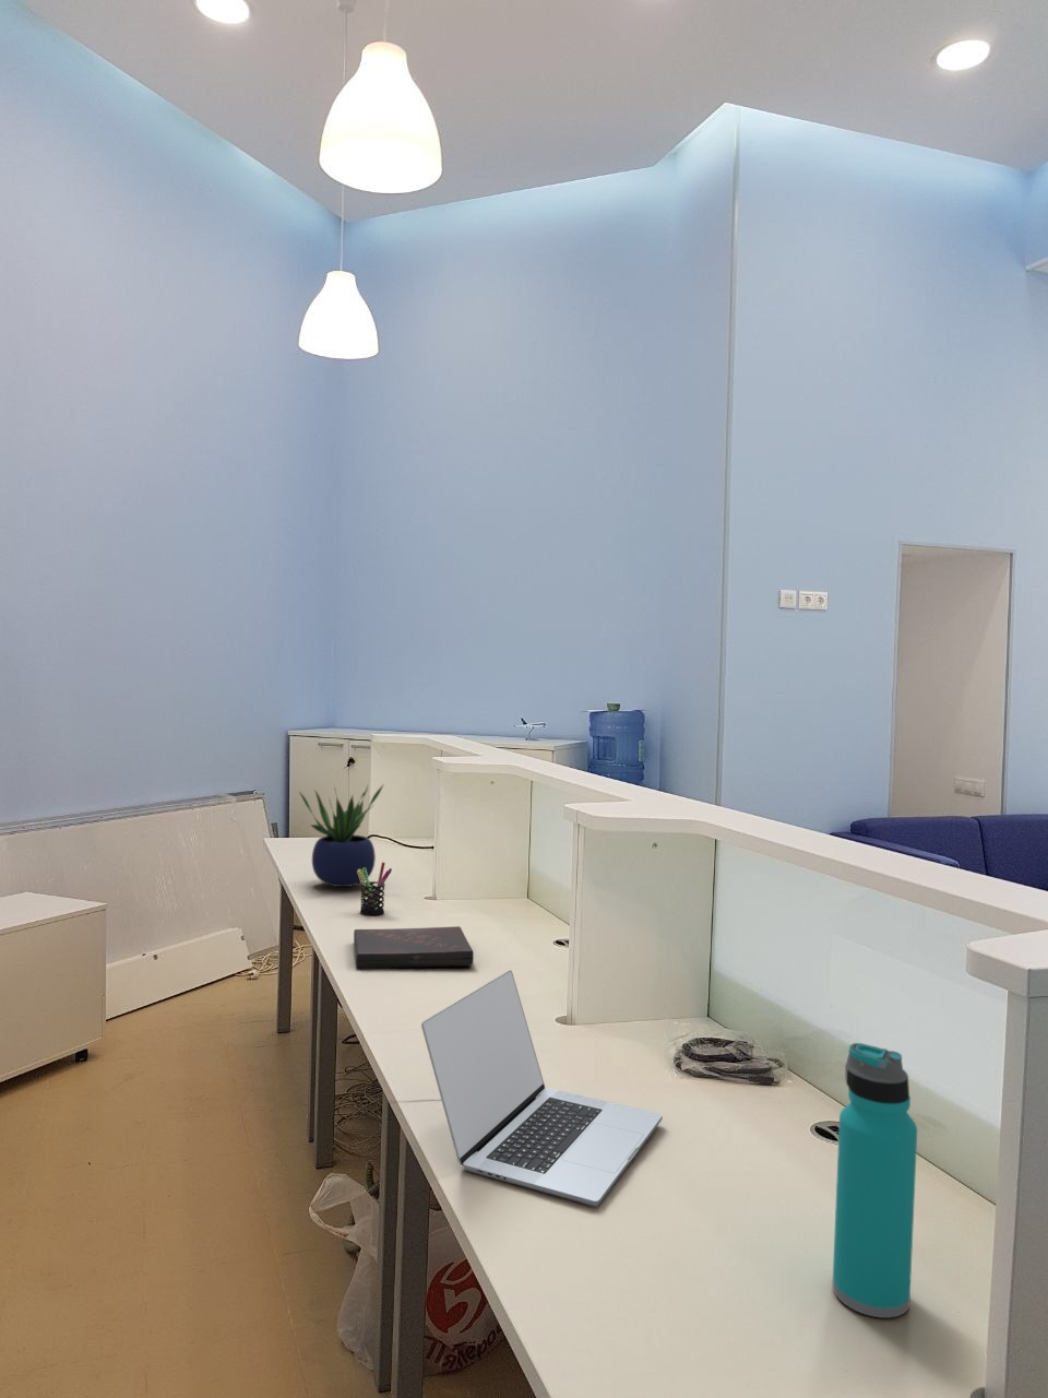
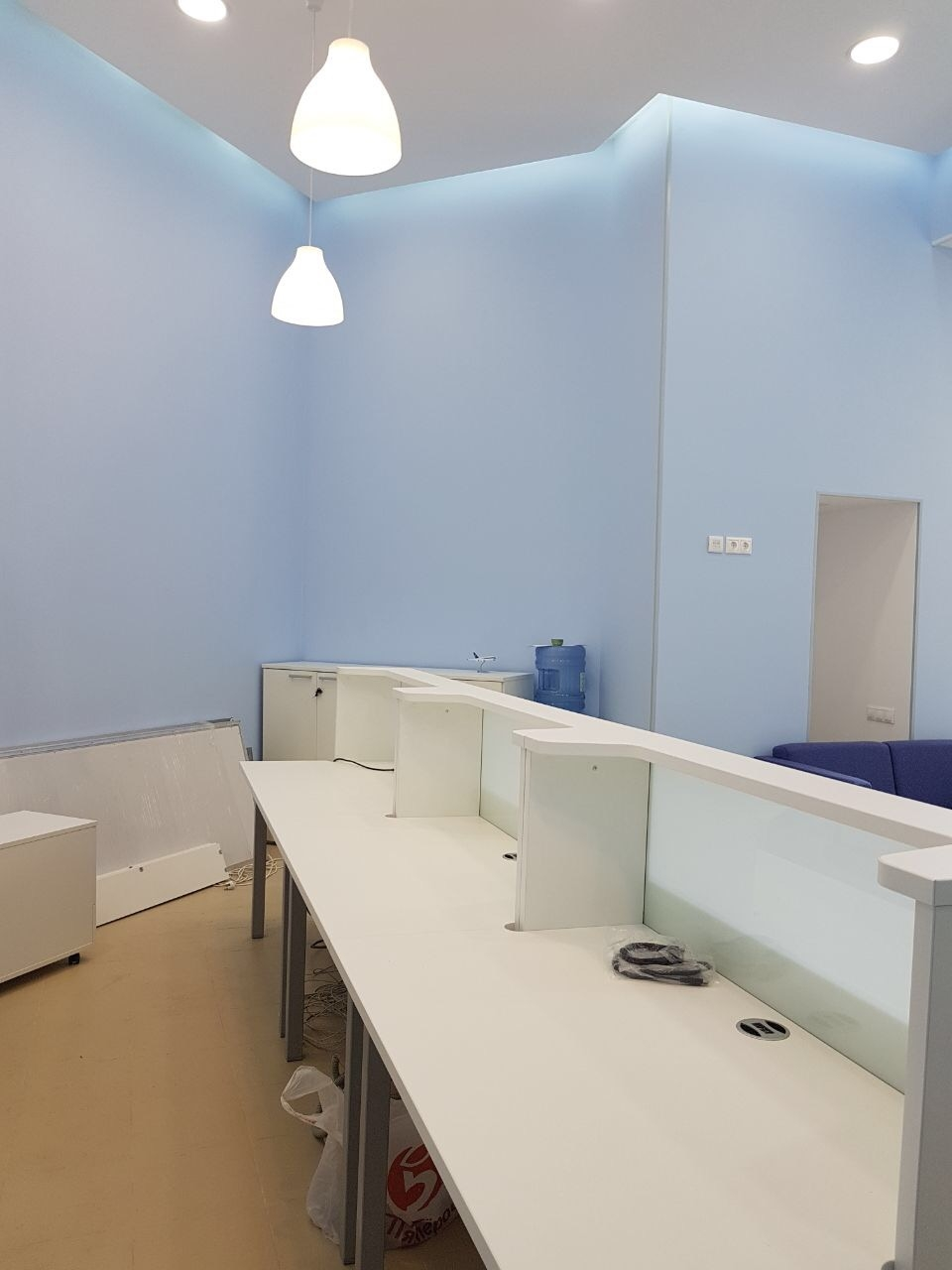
- book [352,925,474,970]
- water bottle [832,1042,918,1320]
- pen holder [358,861,393,916]
- potted plant [297,783,385,888]
- laptop [421,970,664,1208]
